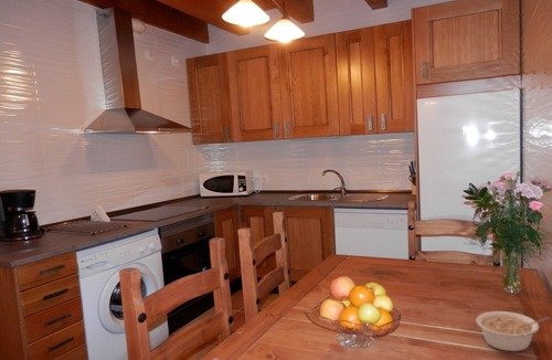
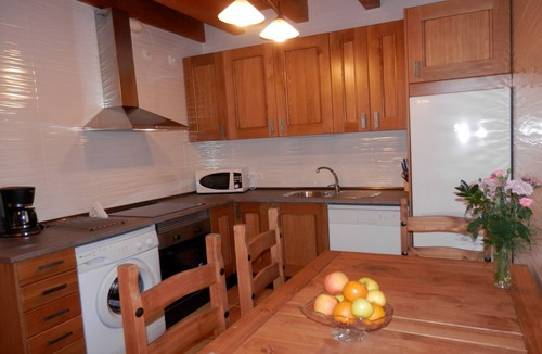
- legume [475,310,551,352]
